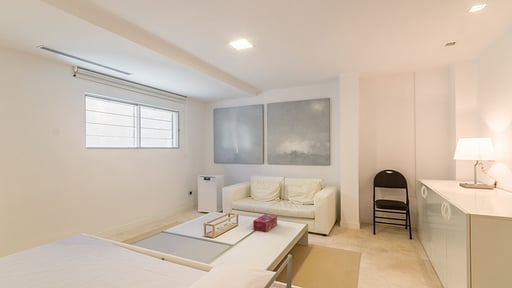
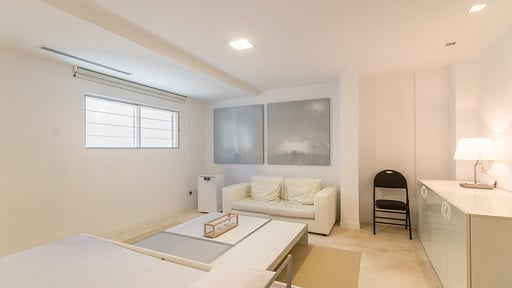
- tissue box [252,213,278,233]
